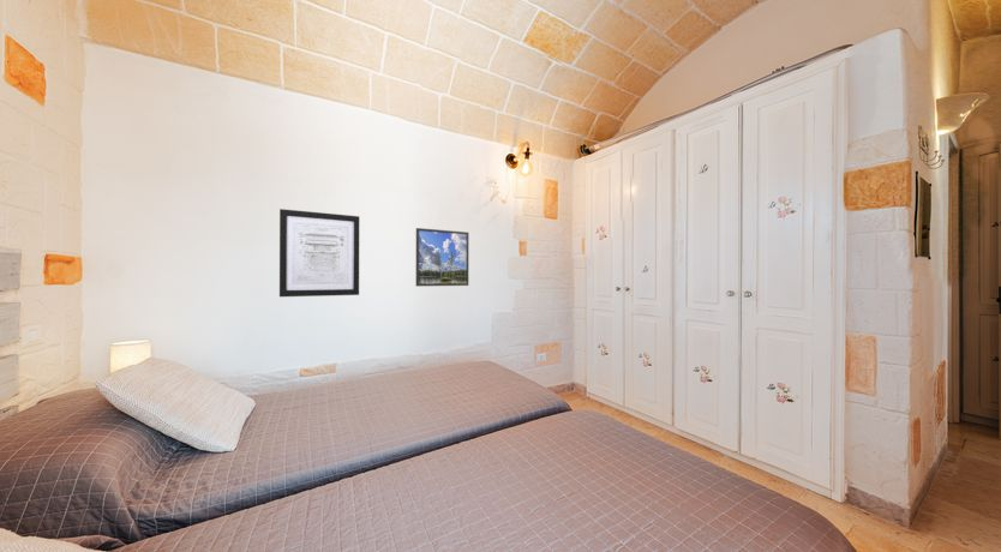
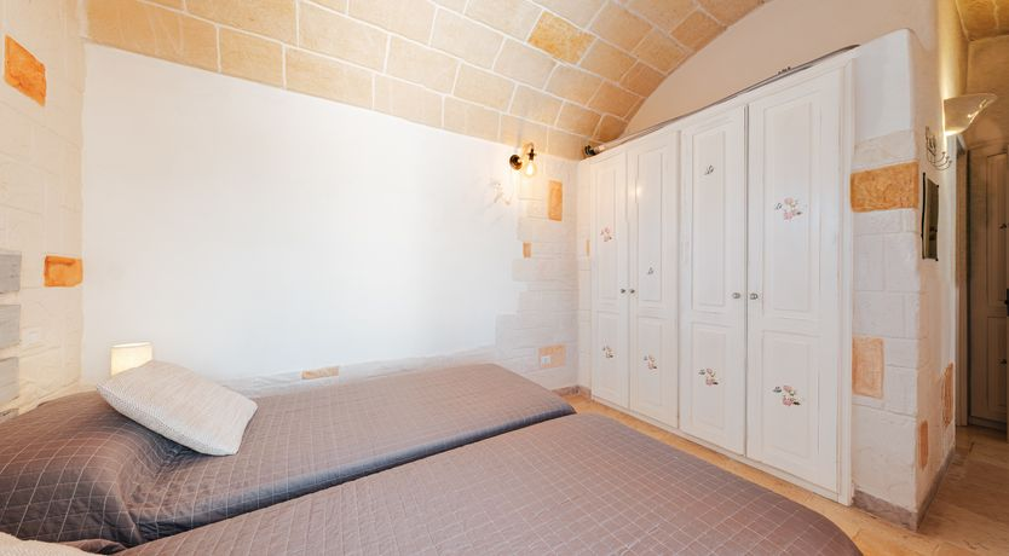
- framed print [415,227,469,287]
- wall art [278,208,360,298]
